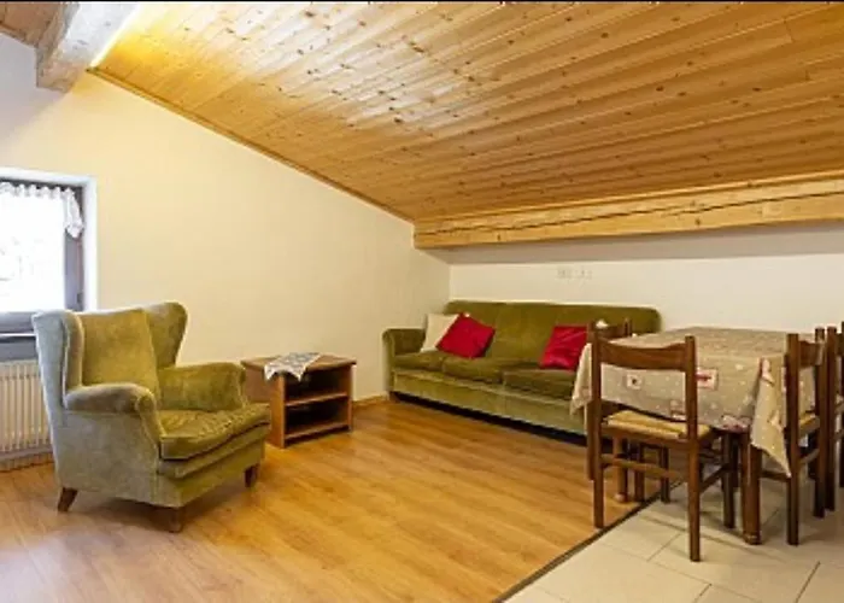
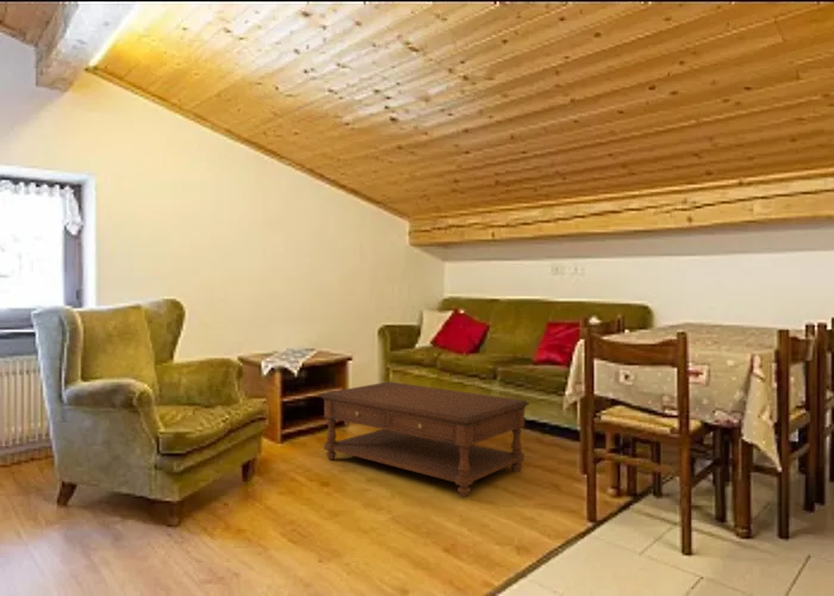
+ coffee table [318,380,531,498]
